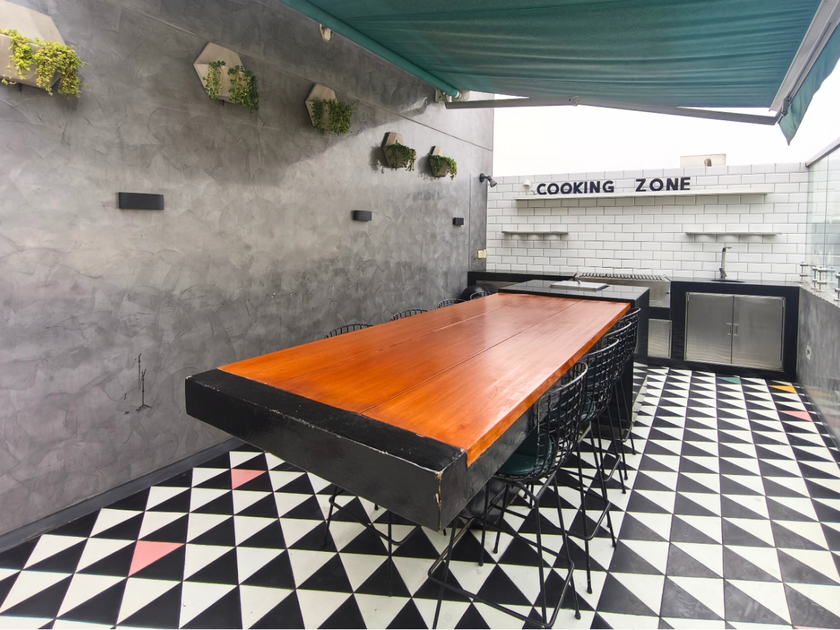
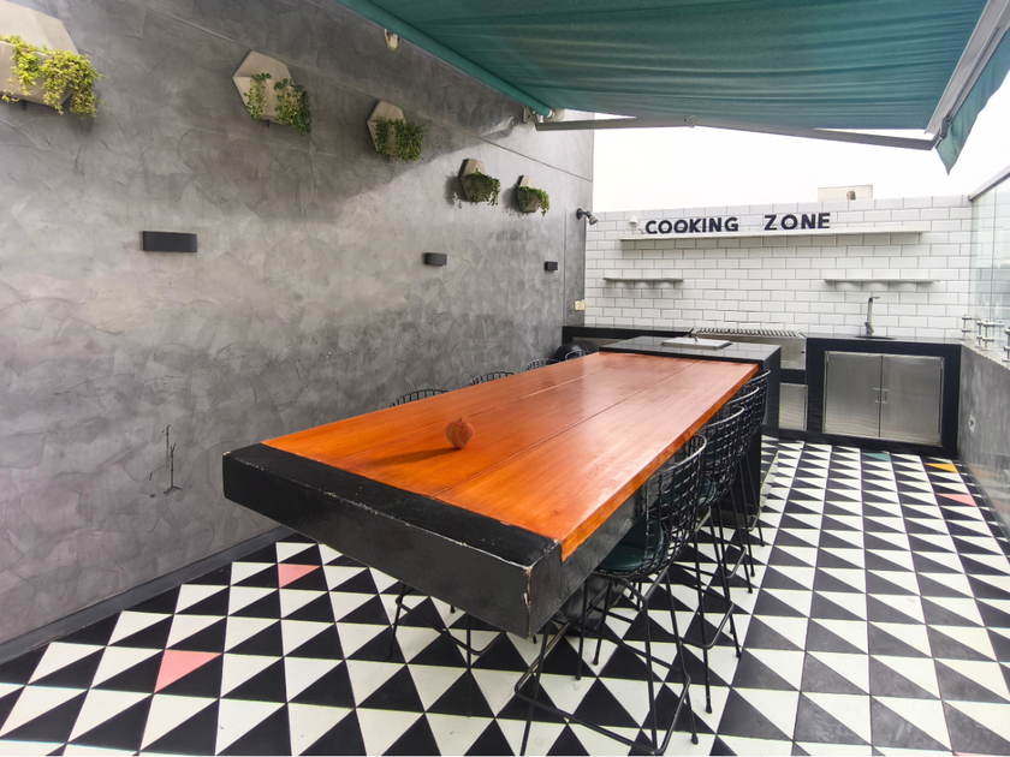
+ fruit [445,417,476,449]
